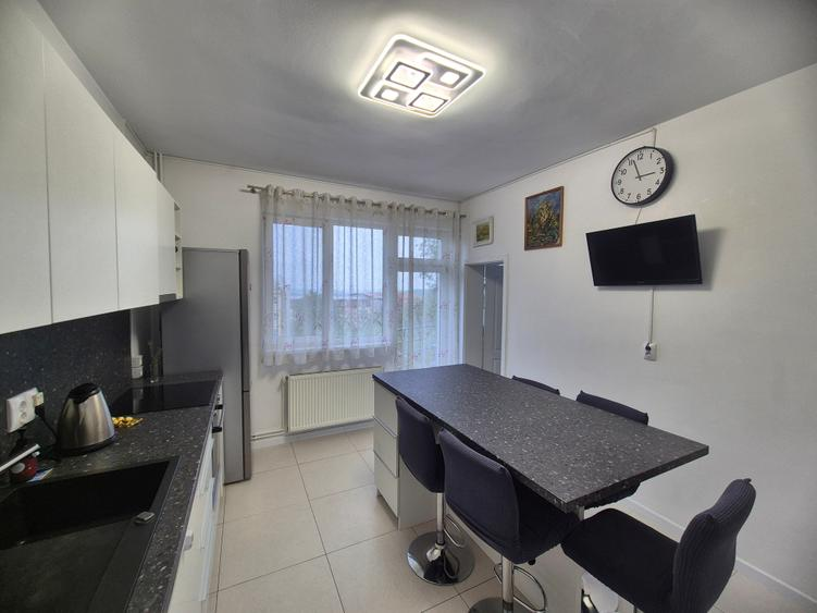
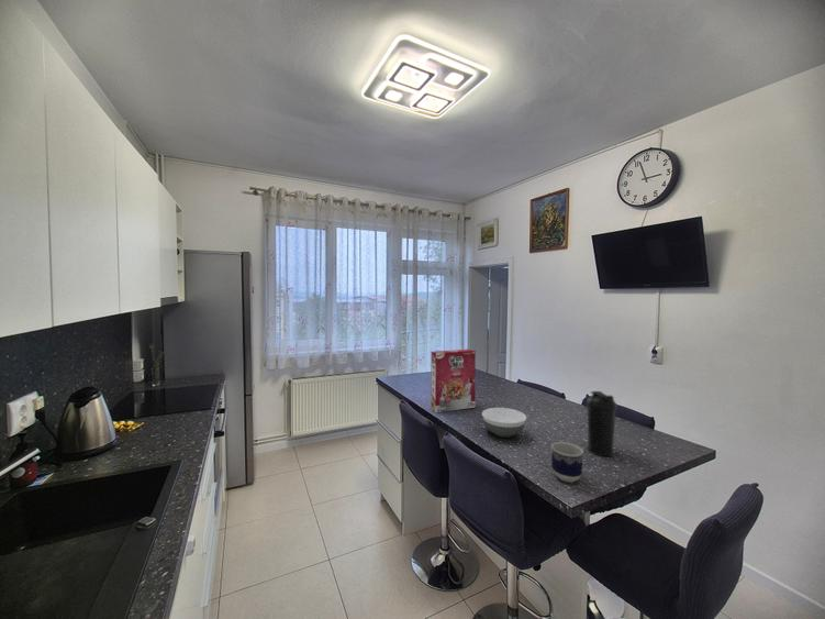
+ bowl [481,407,527,439]
+ water bottle [586,390,617,457]
+ cereal box [430,349,477,413]
+ cup [550,441,584,484]
